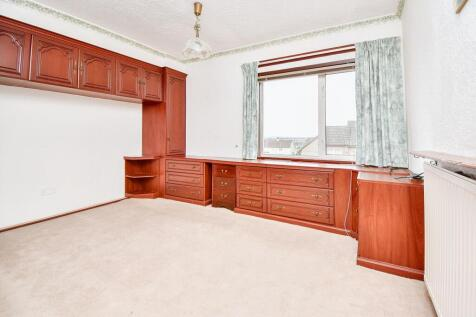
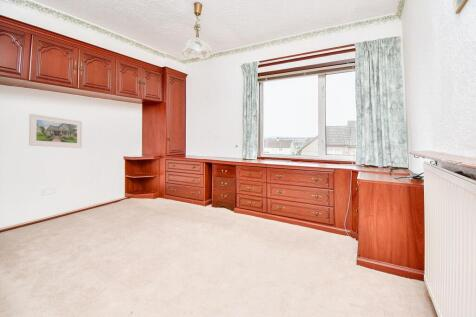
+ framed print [28,113,83,149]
